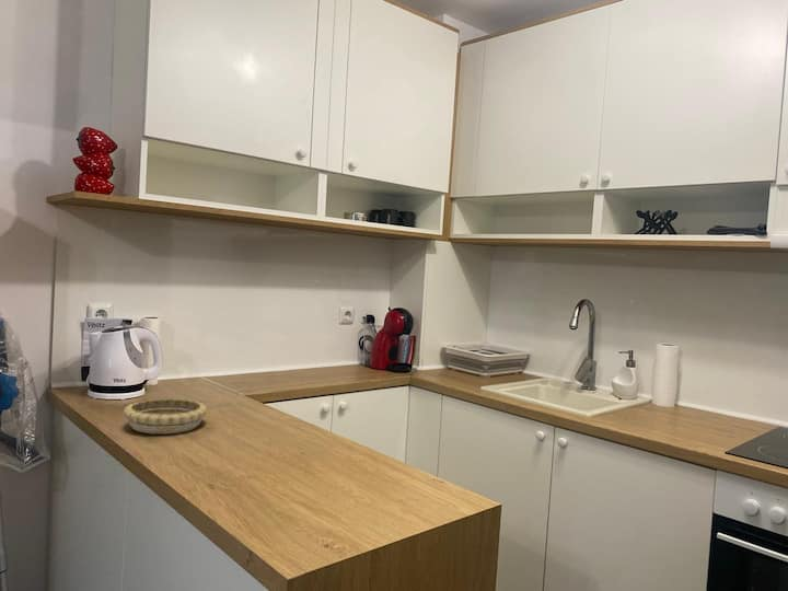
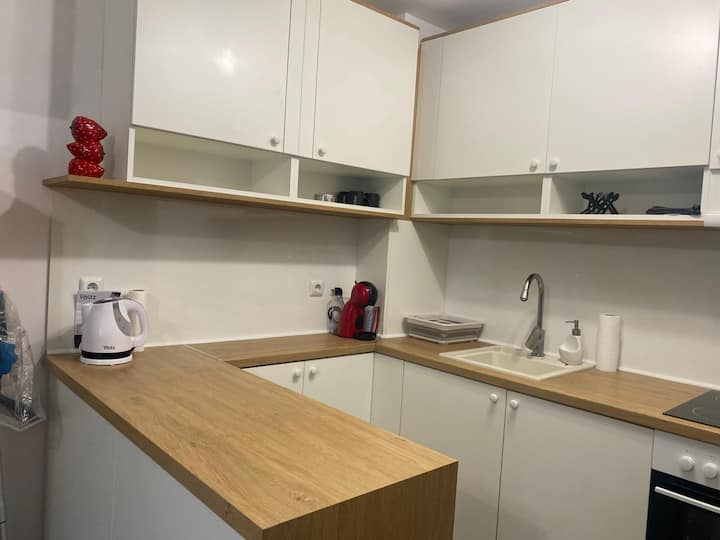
- decorative bowl [123,397,208,434]
